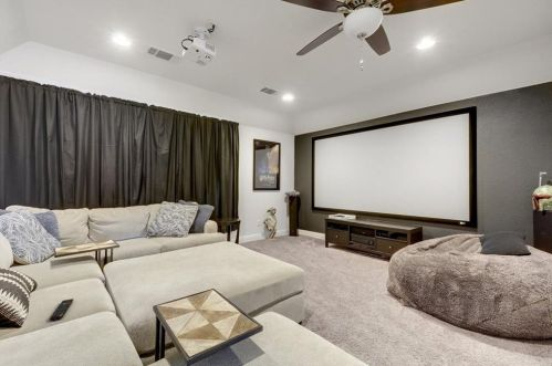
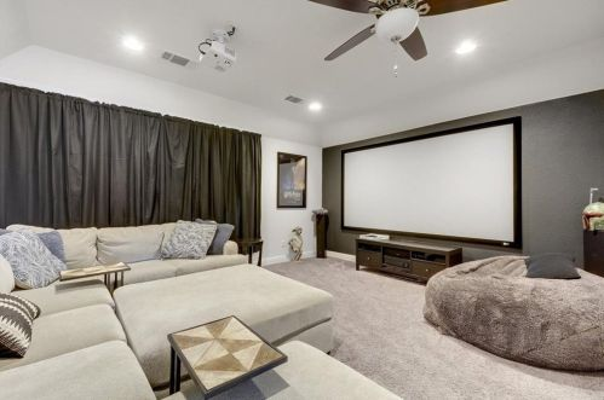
- remote control [49,297,75,322]
